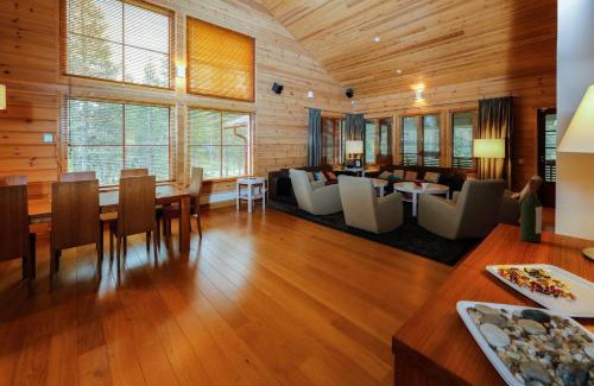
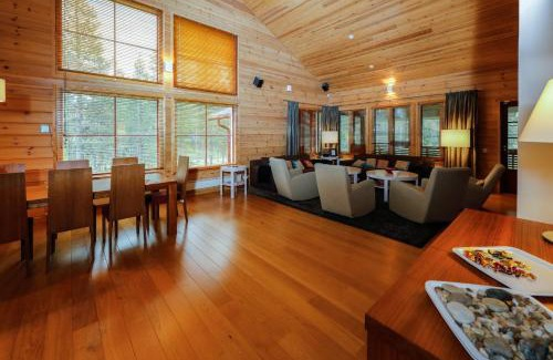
- wine bottle [519,178,543,242]
